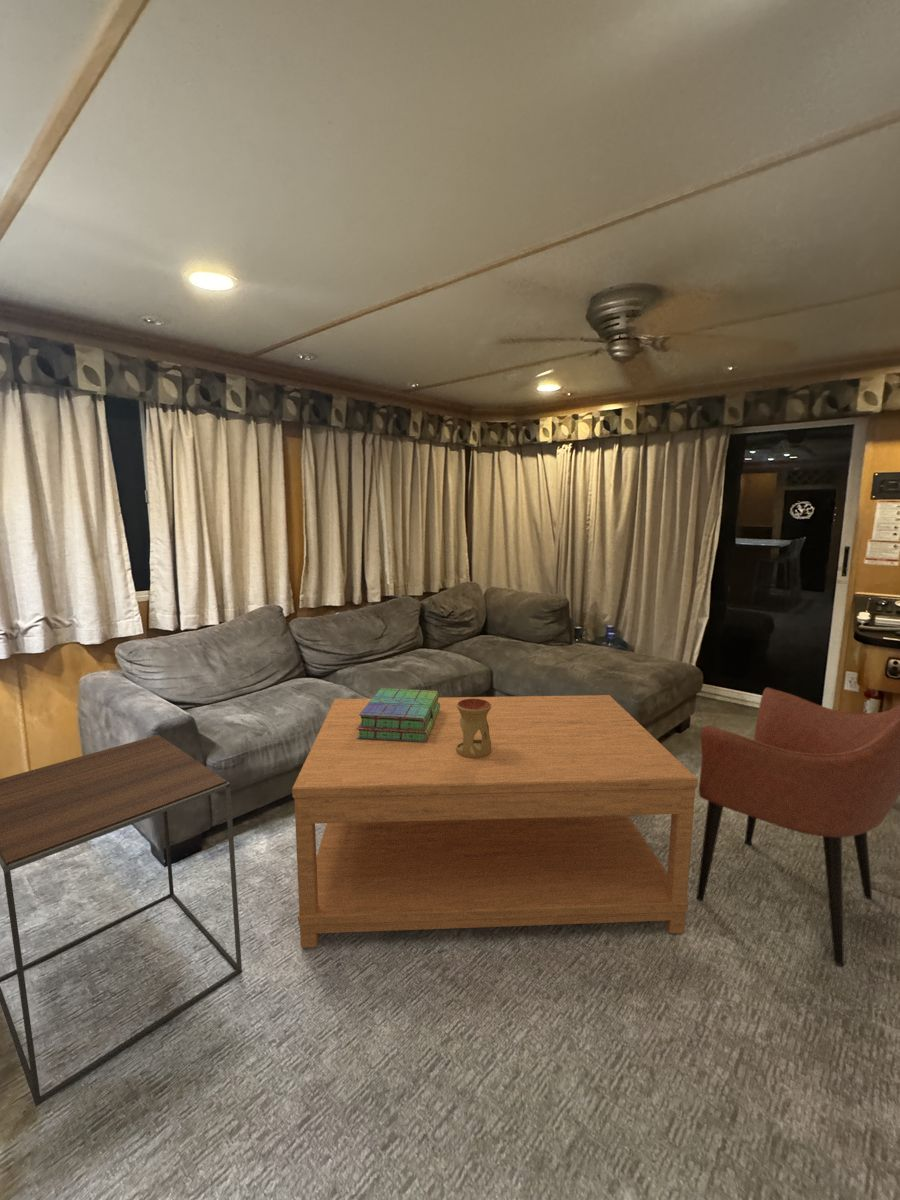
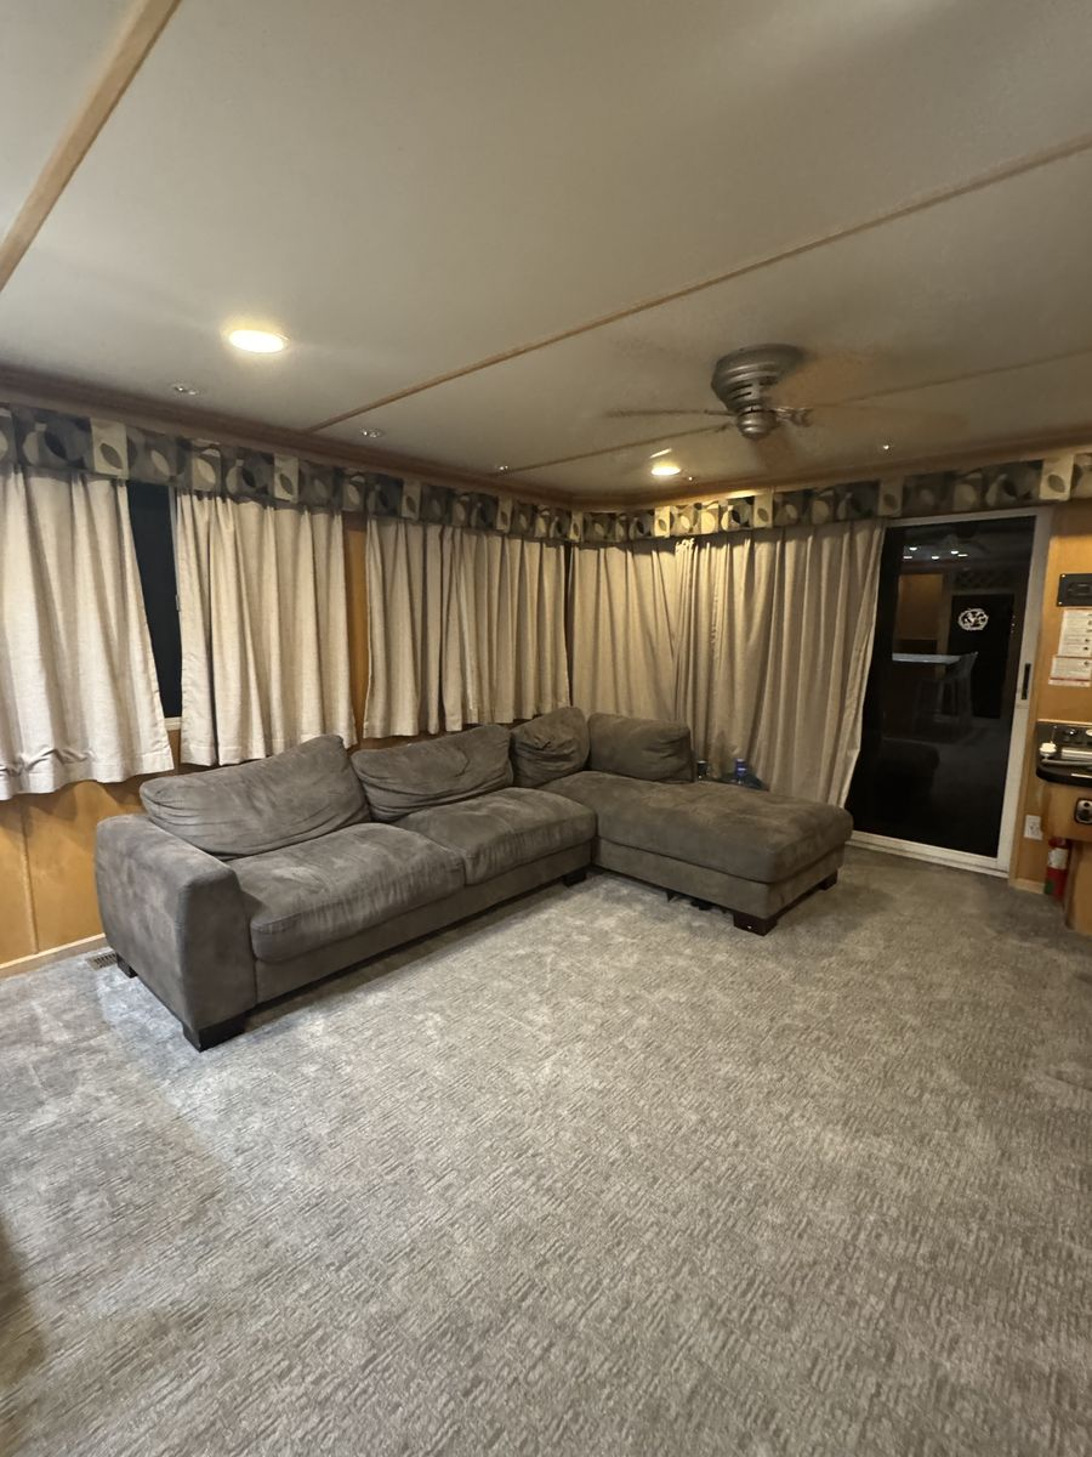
- oil burner [456,699,491,758]
- coffee table [291,694,699,948]
- side table [0,734,243,1108]
- stack of books [357,687,440,742]
- armchair [696,687,900,967]
